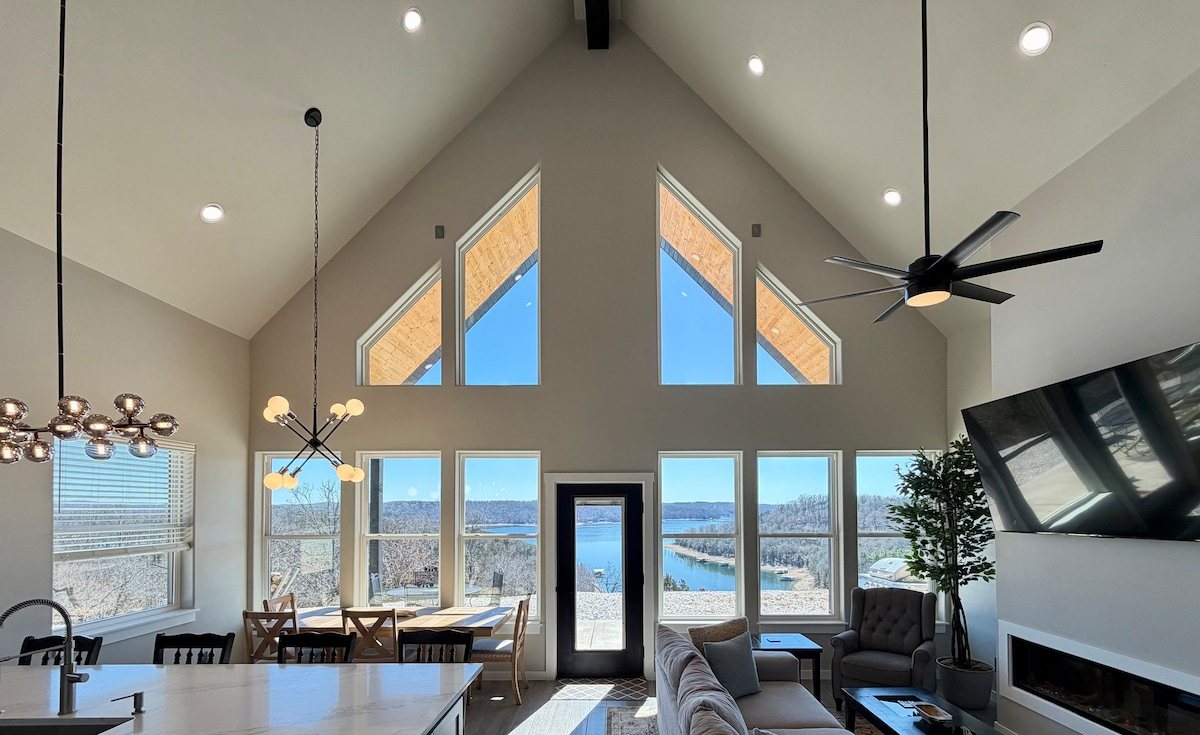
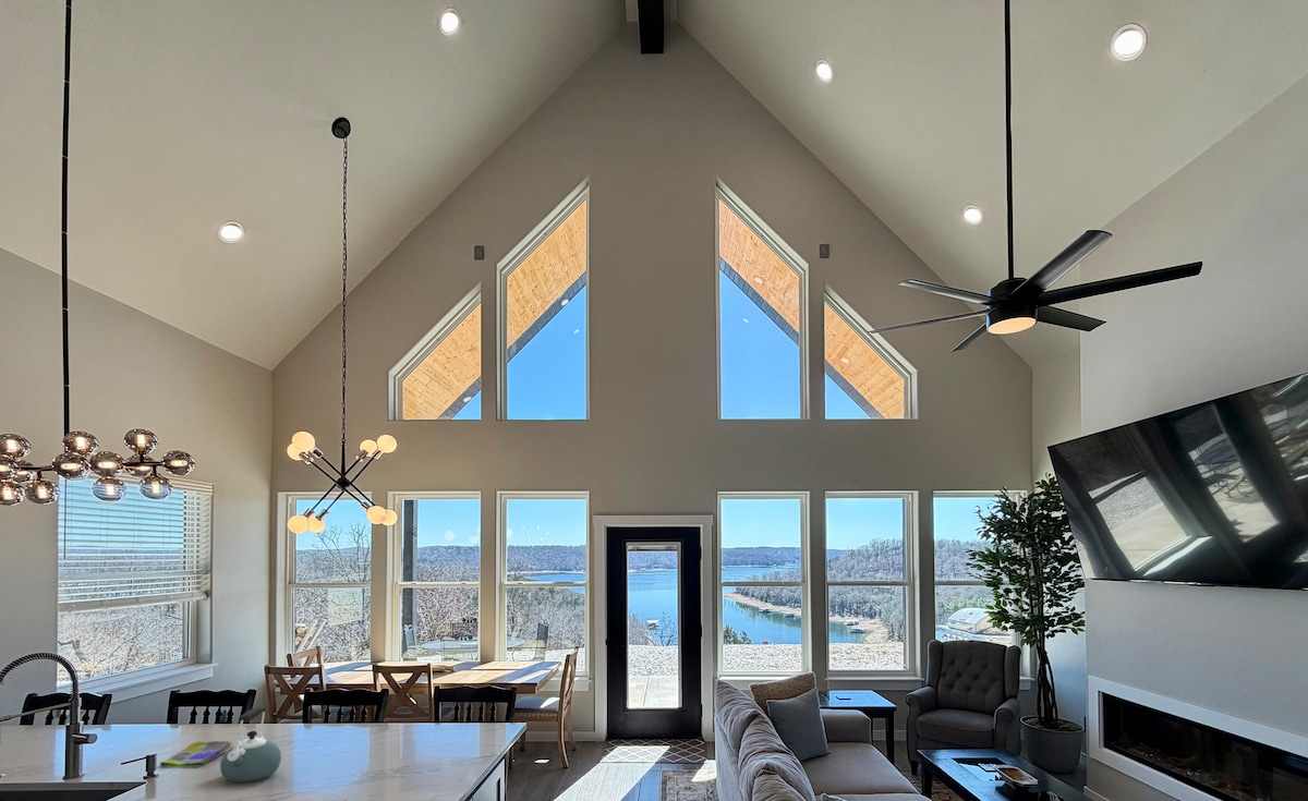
+ dish towel [159,740,232,768]
+ kettle [219,705,282,784]
